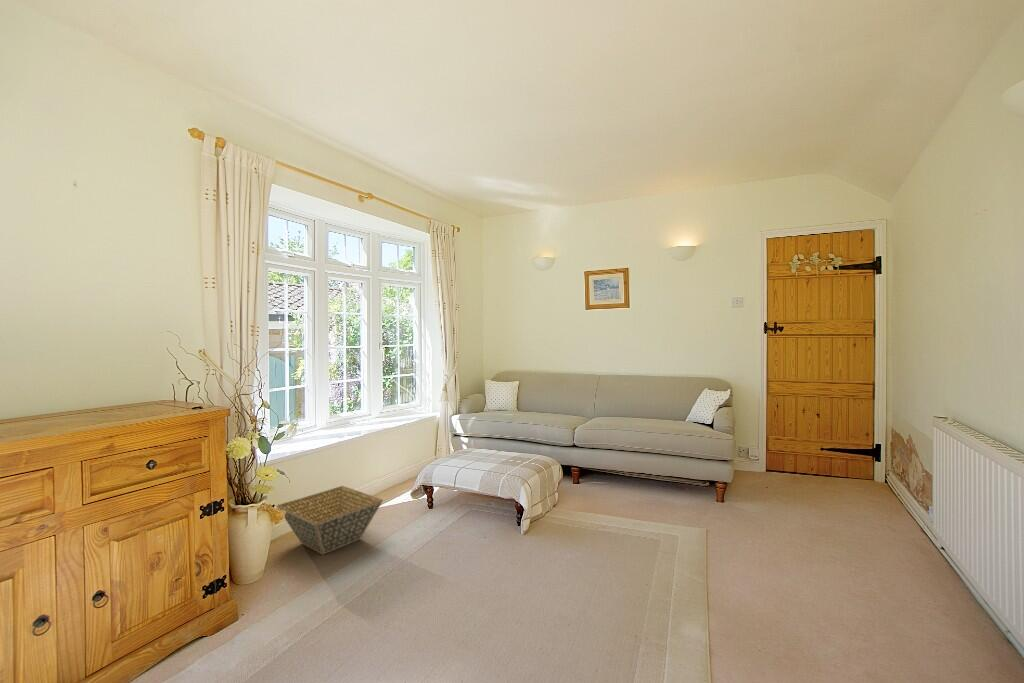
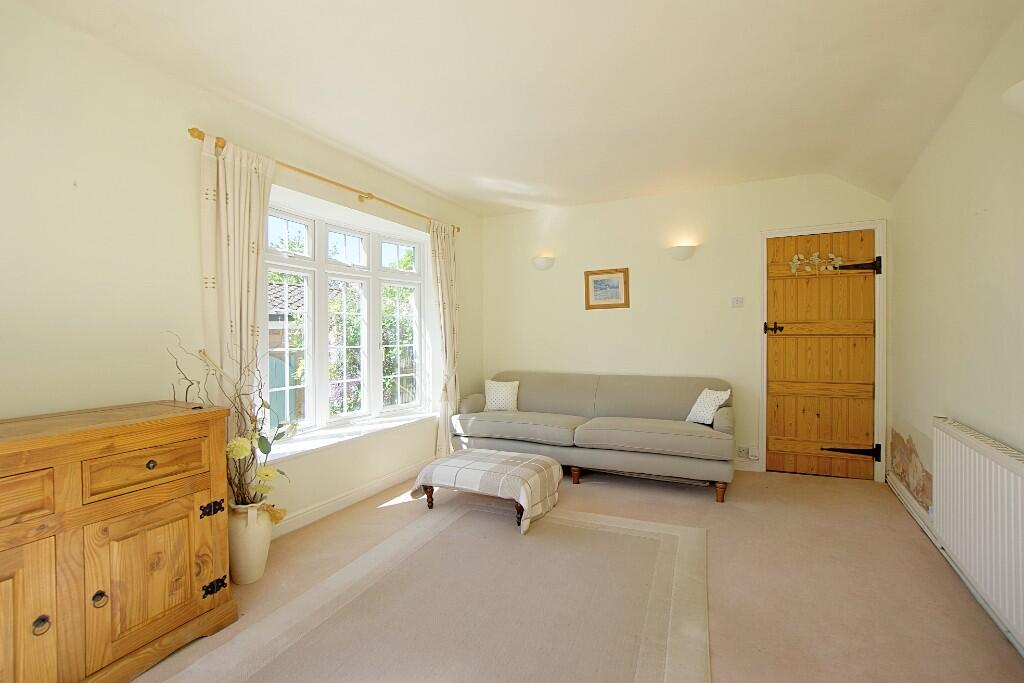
- basket [276,485,384,556]
